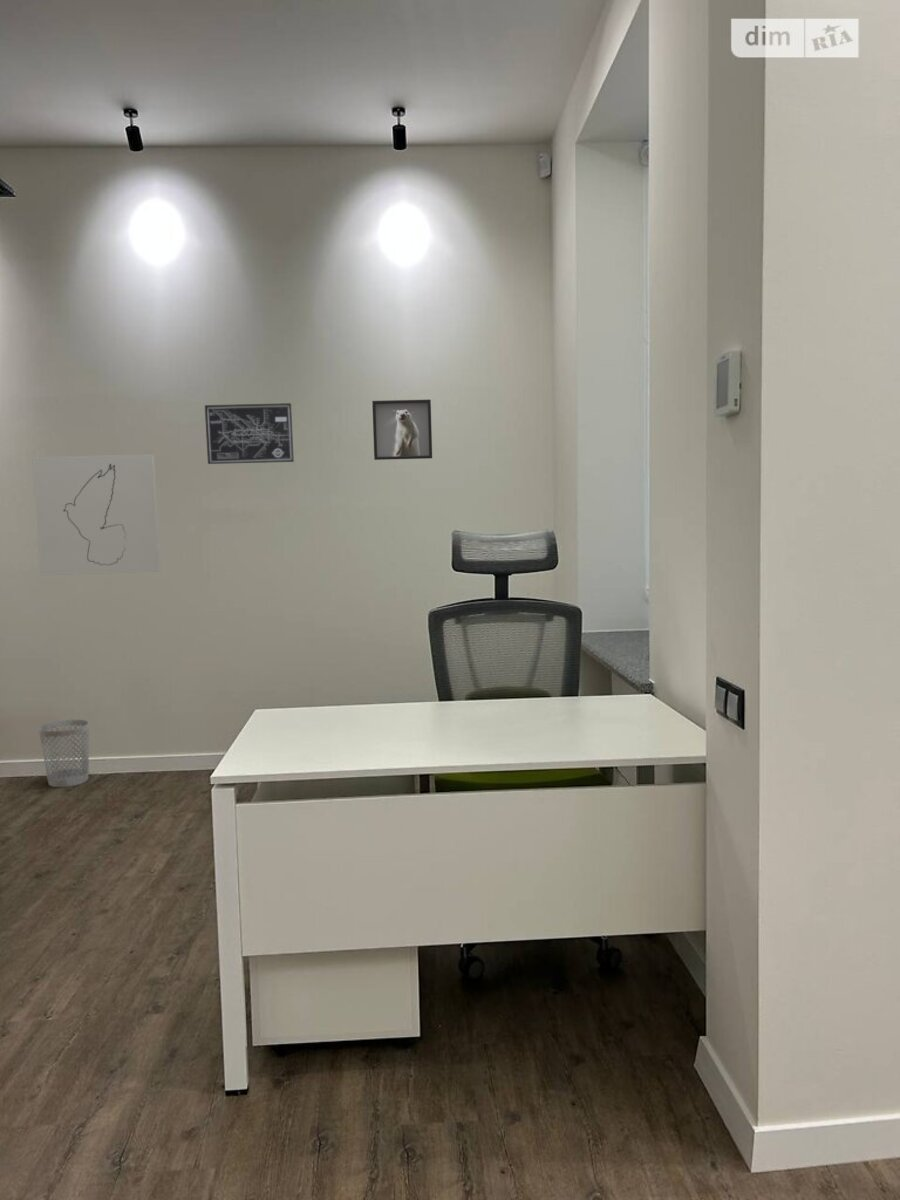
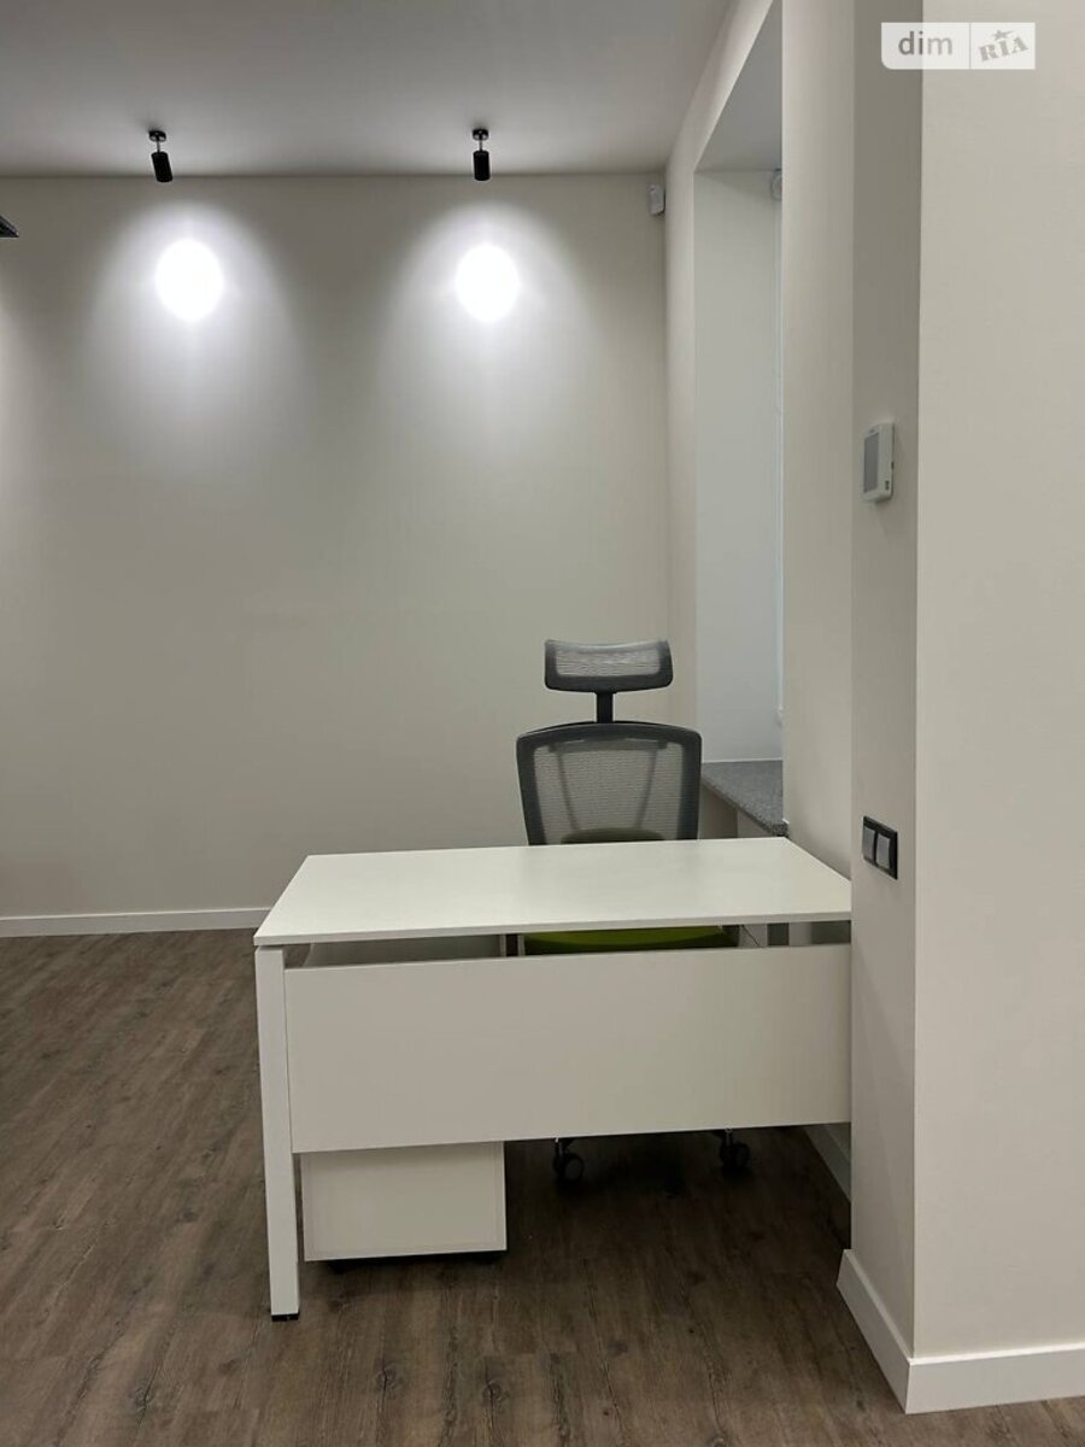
- wastebasket [38,719,90,788]
- wall art [31,454,162,576]
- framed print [371,398,433,461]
- wall art [204,402,295,465]
